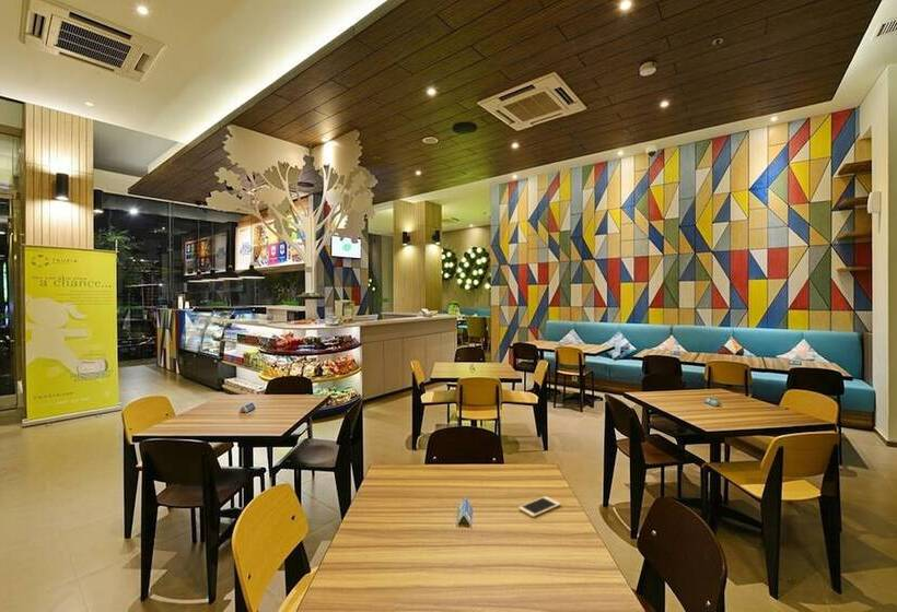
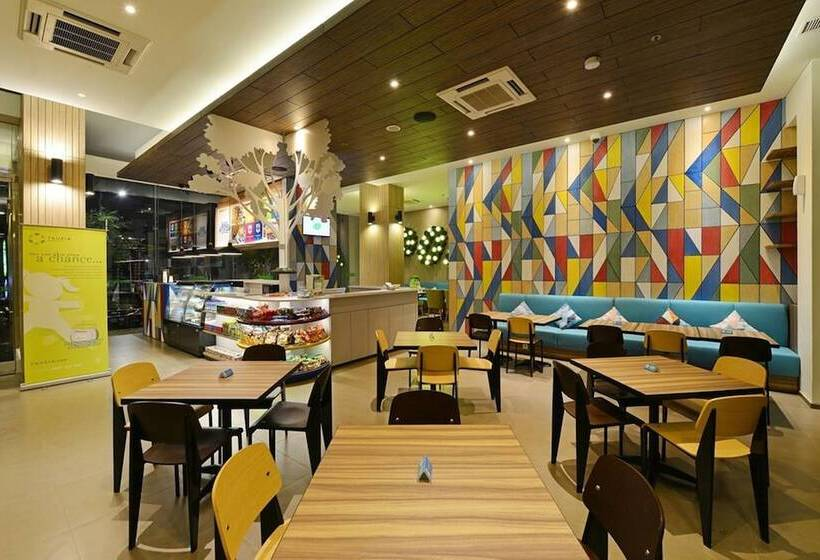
- cell phone [517,495,562,518]
